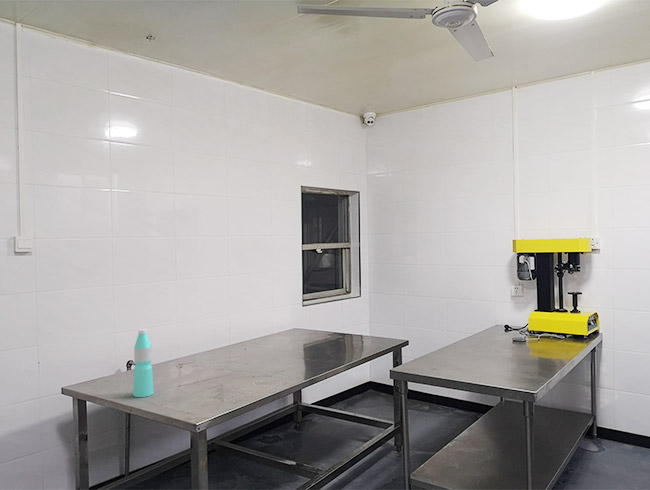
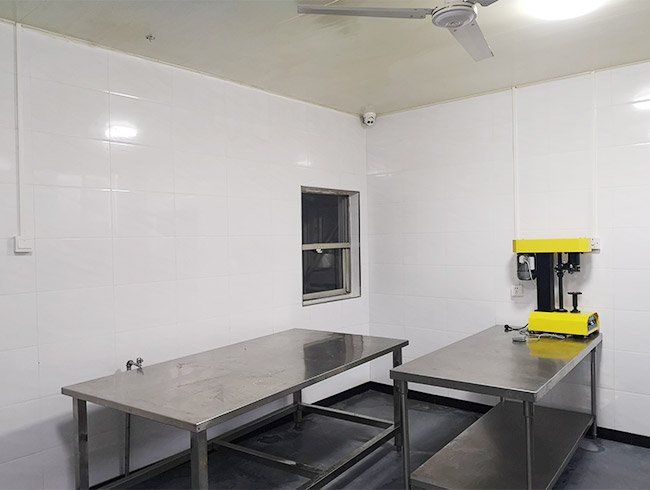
- water bottle [132,328,155,398]
